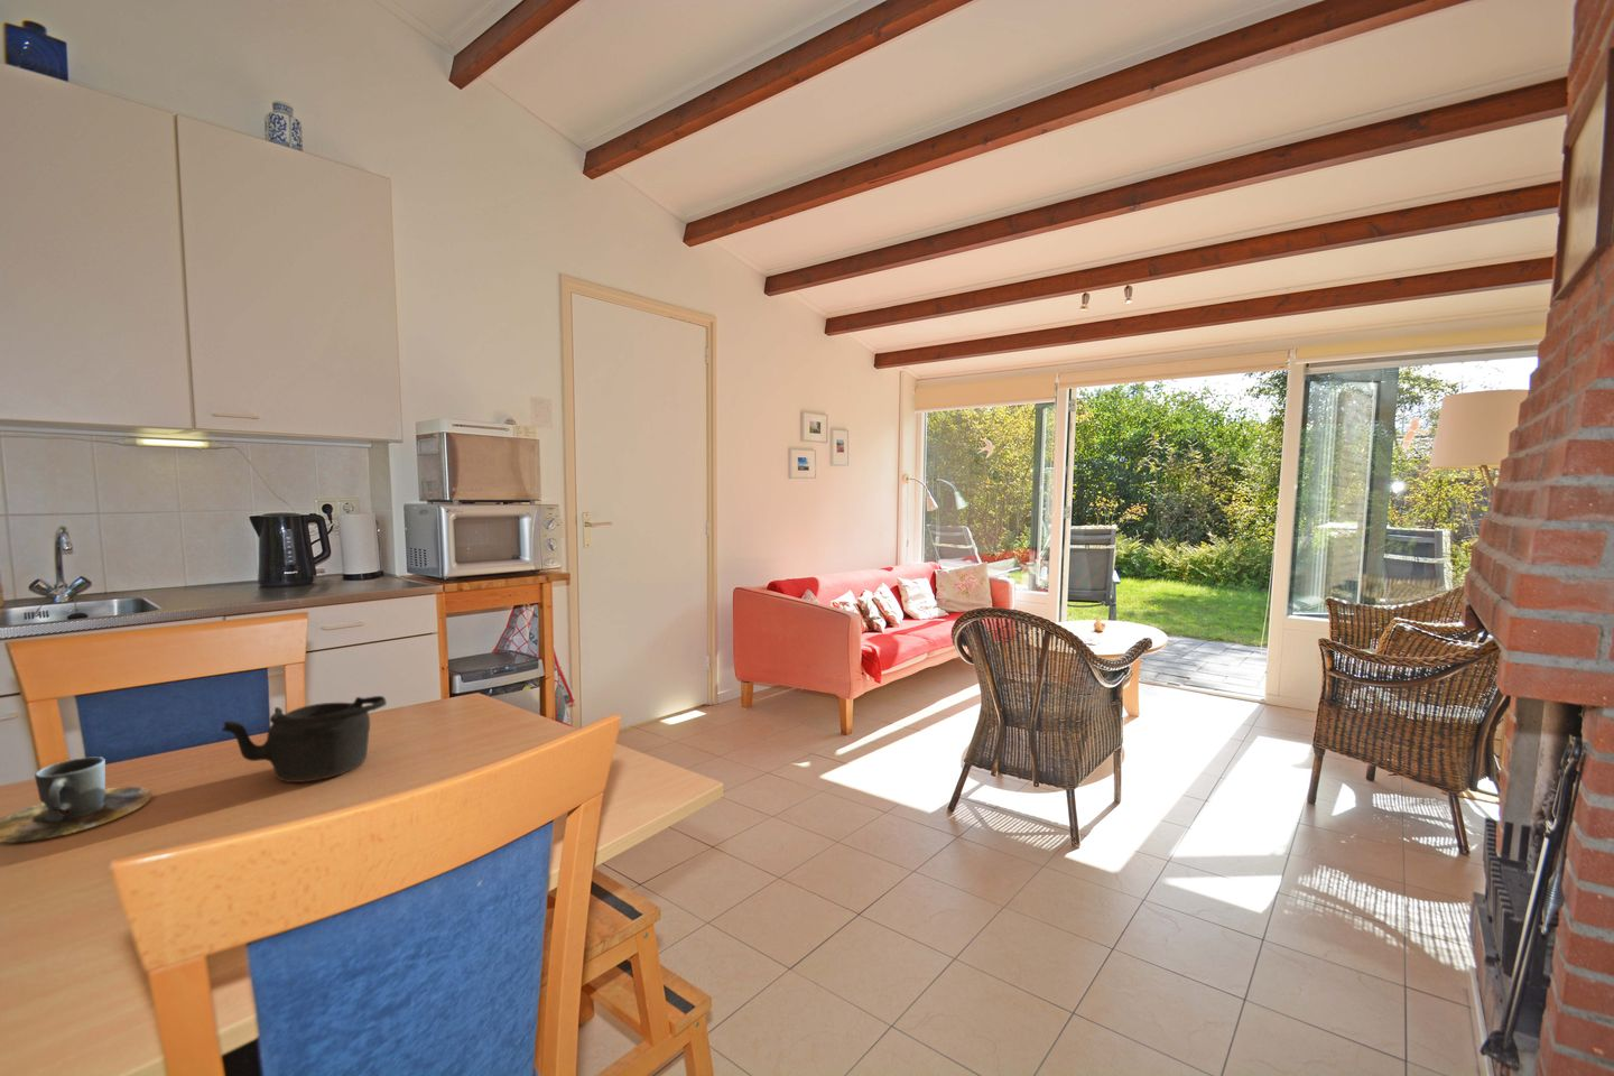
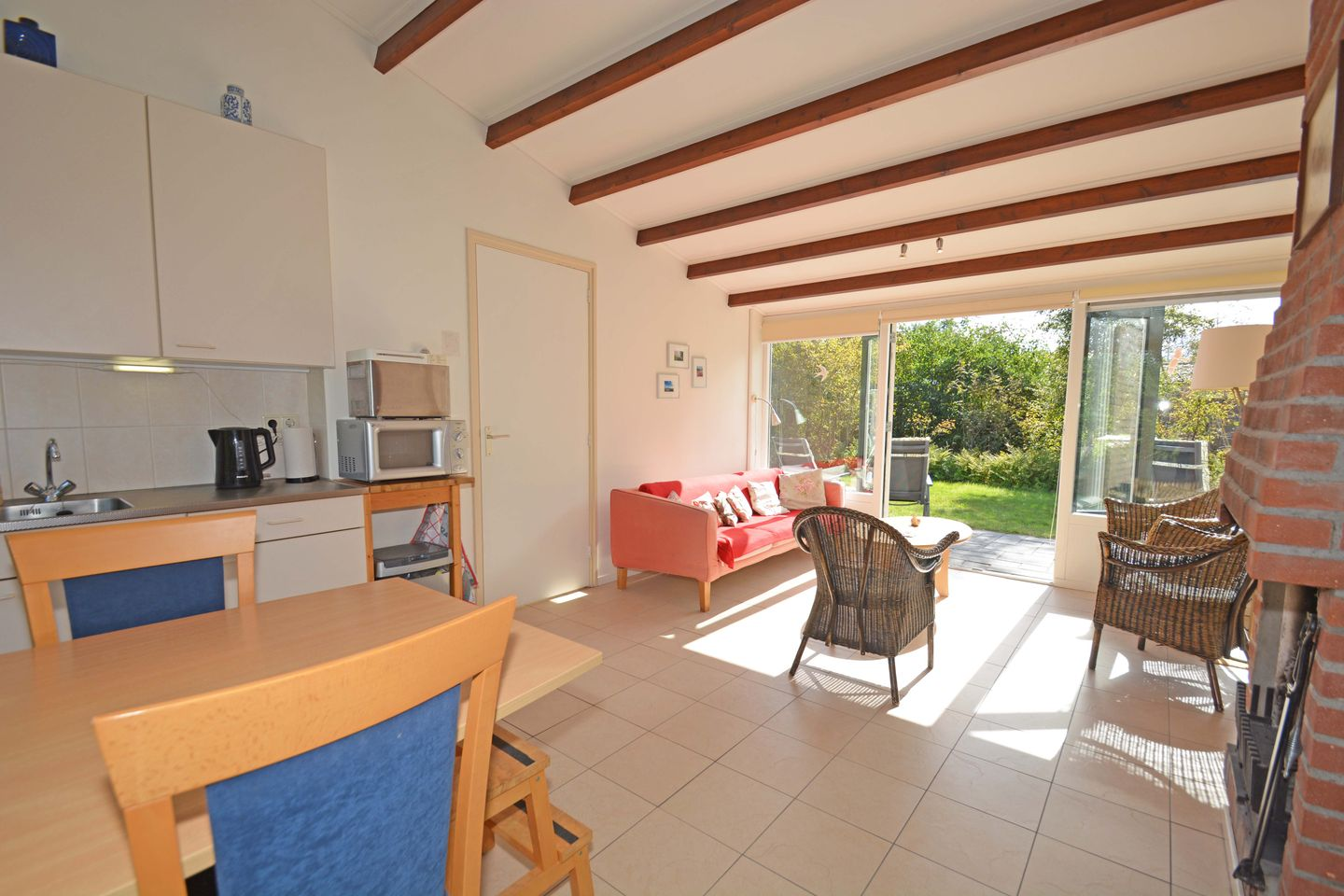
- teapot [220,695,388,783]
- cup [0,755,153,844]
